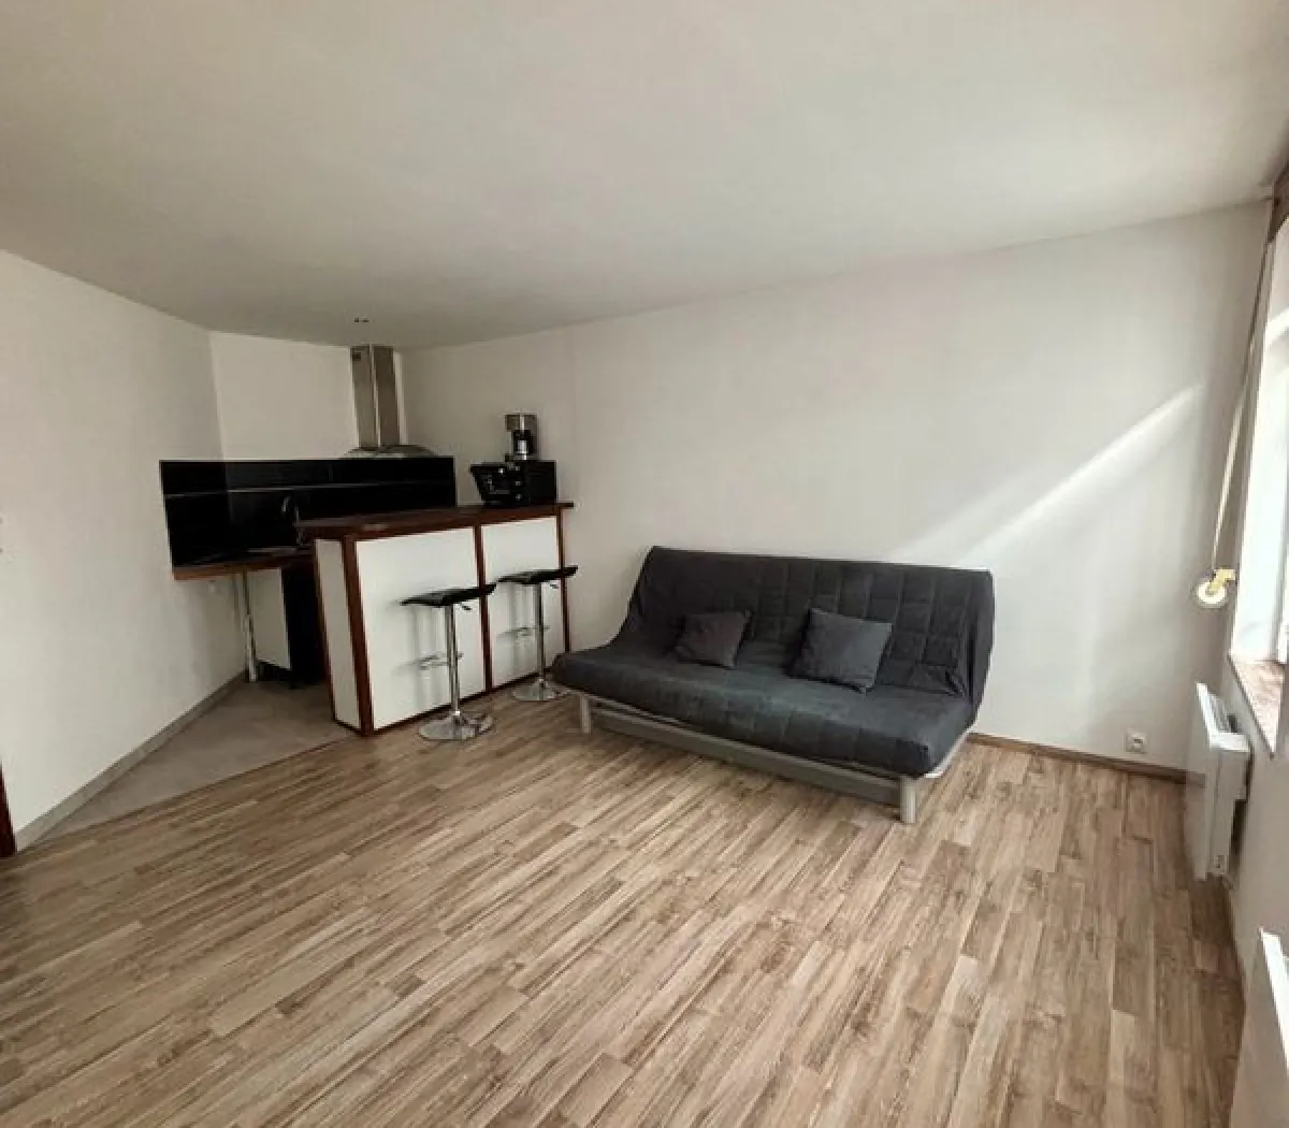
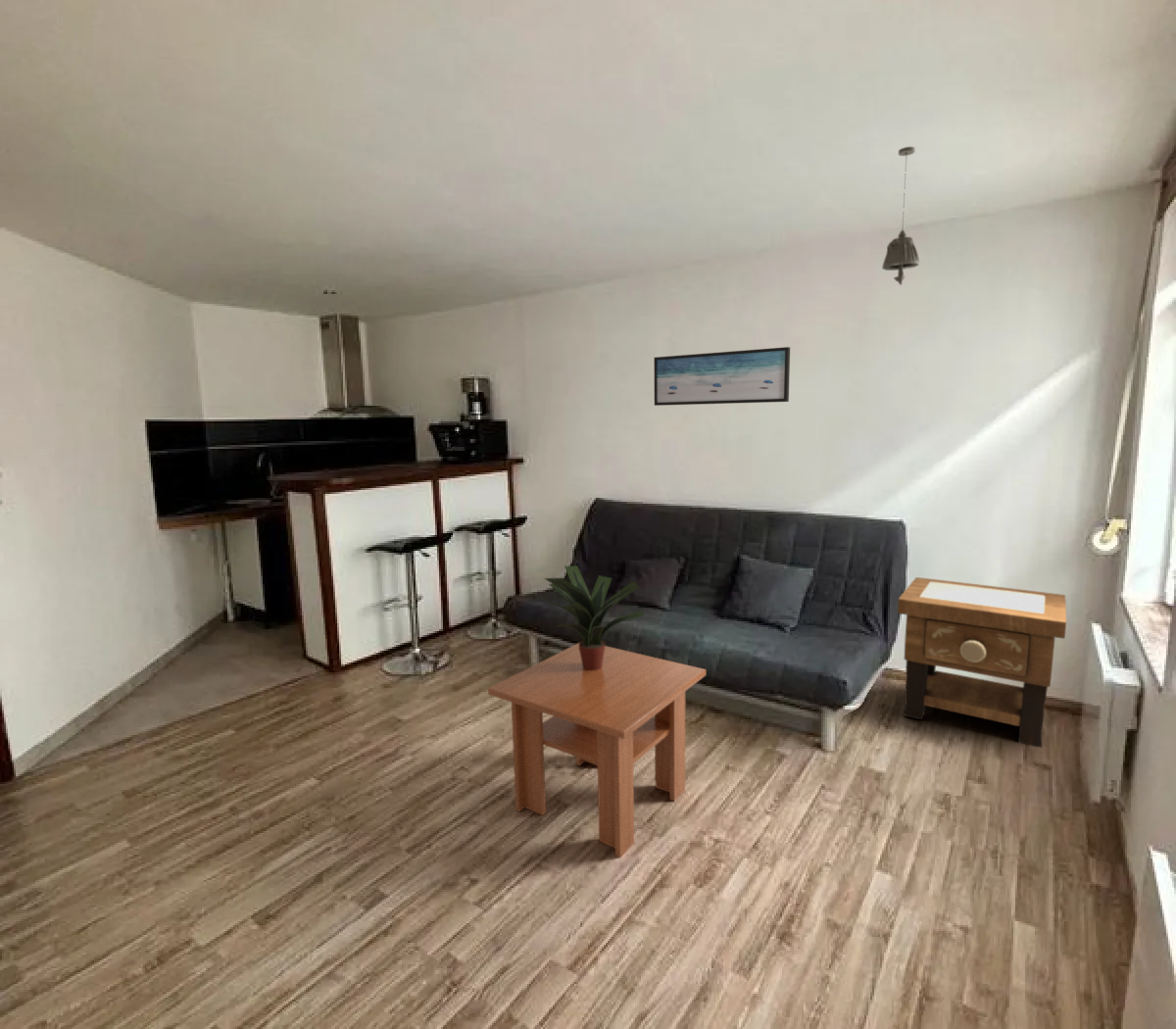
+ wall art [653,346,791,407]
+ side table [897,576,1067,749]
+ pendant light [881,146,920,286]
+ coffee table [487,642,707,858]
+ potted plant [535,565,645,670]
